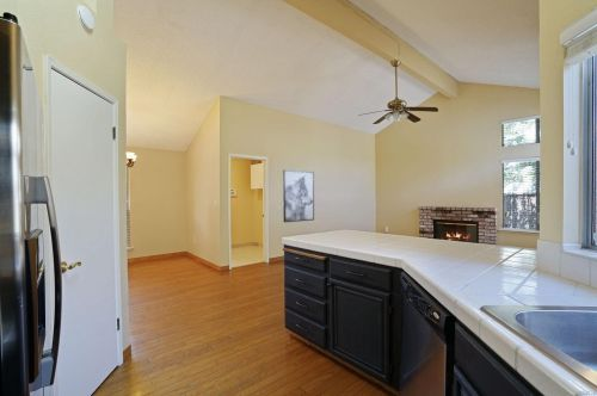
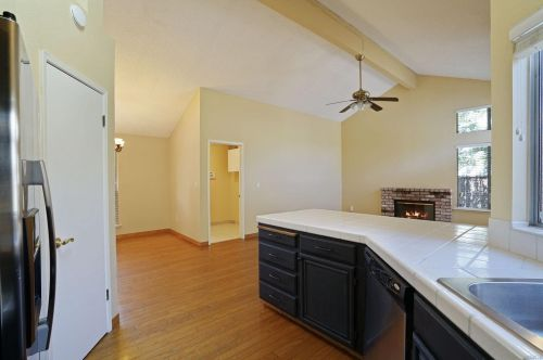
- wall art [282,168,315,223]
